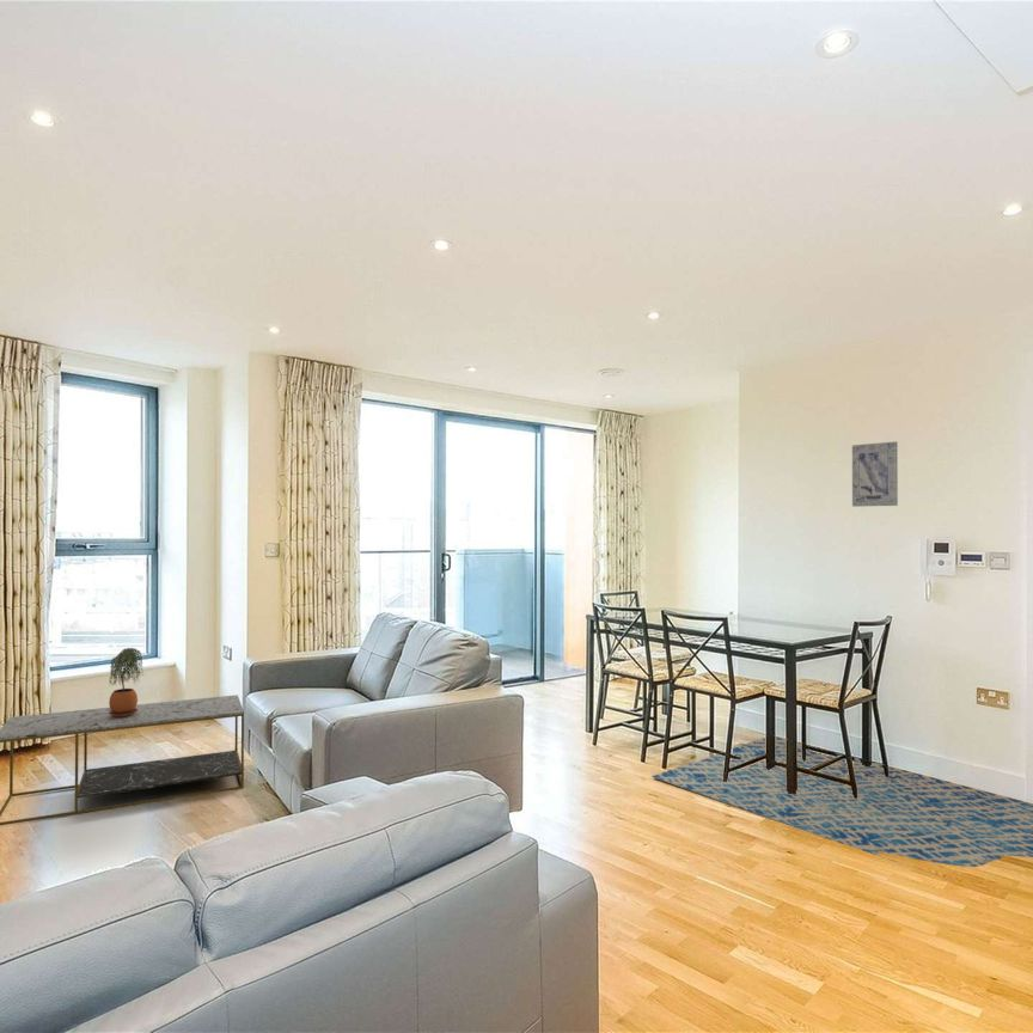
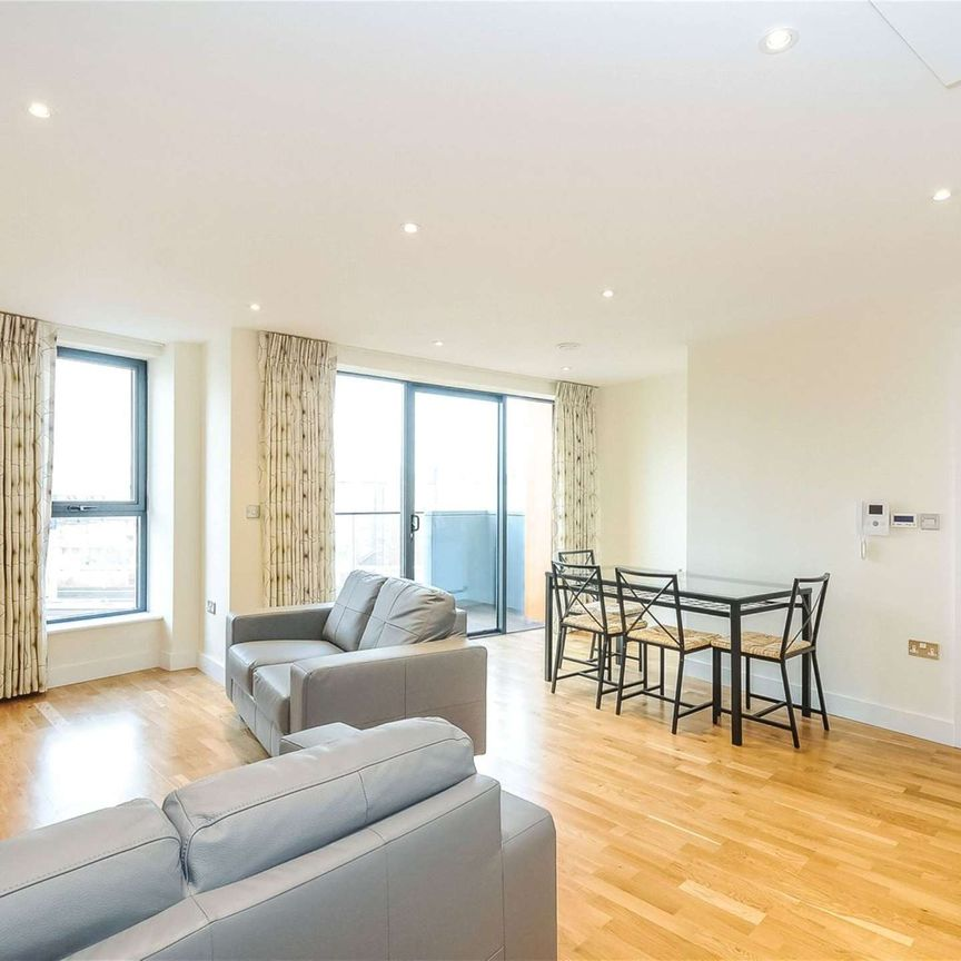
- coffee table [0,693,245,826]
- rug [650,735,1033,868]
- wall art [851,440,899,508]
- potted plant [108,647,145,717]
